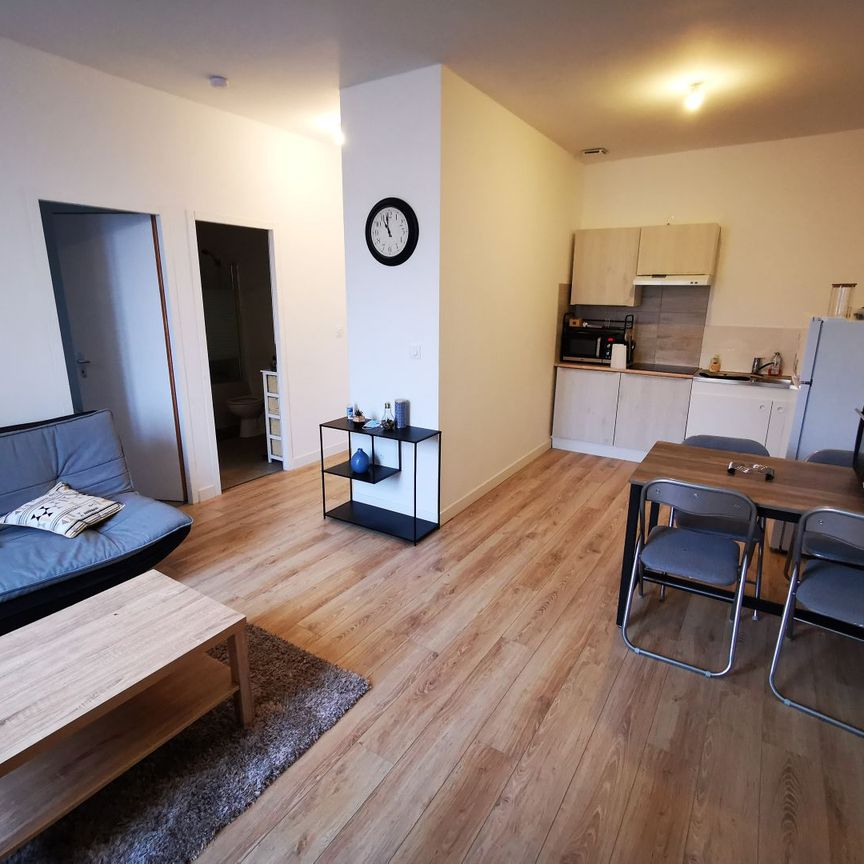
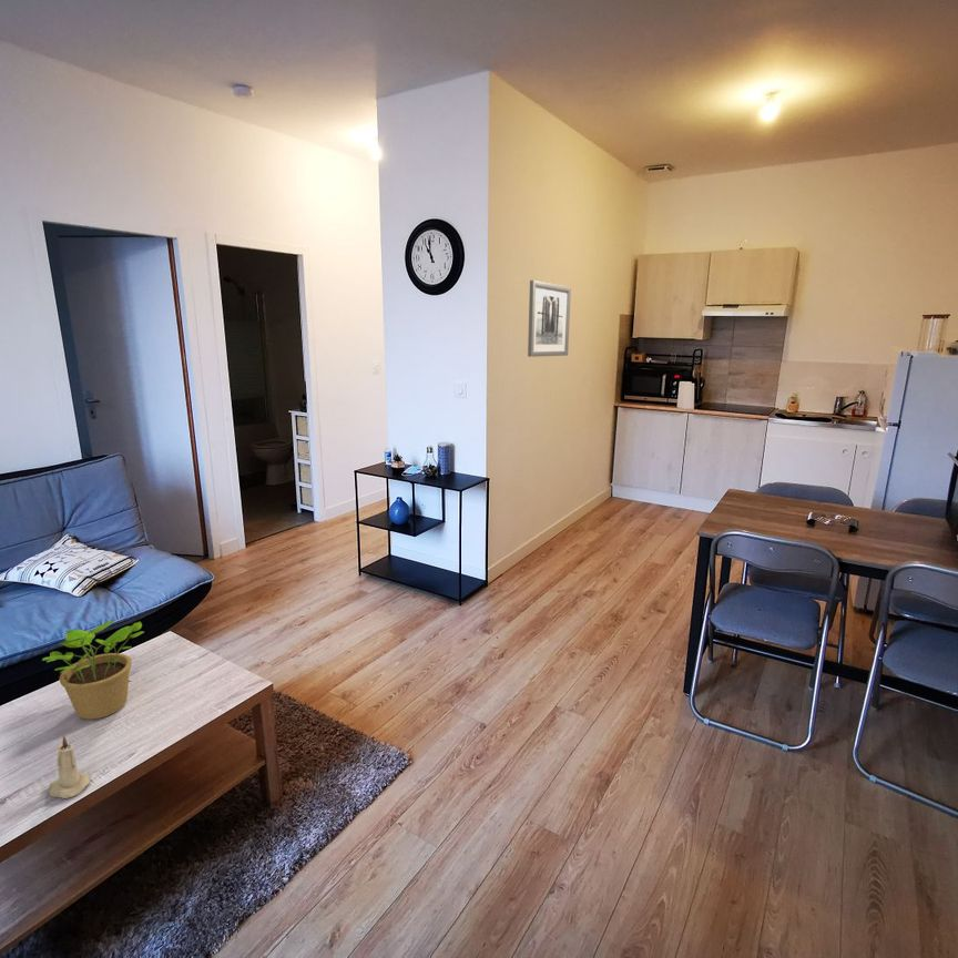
+ potted plant [41,619,145,721]
+ wall art [527,279,572,358]
+ candle [48,735,91,799]
